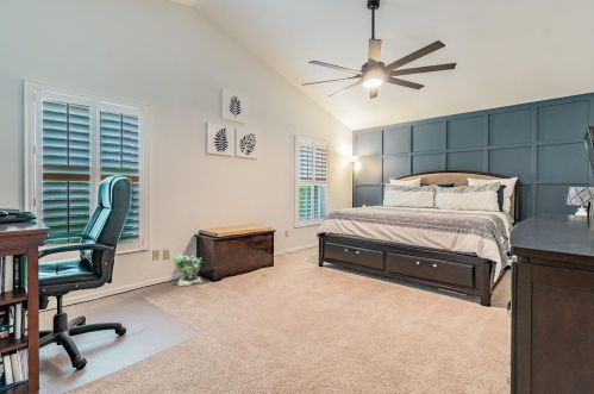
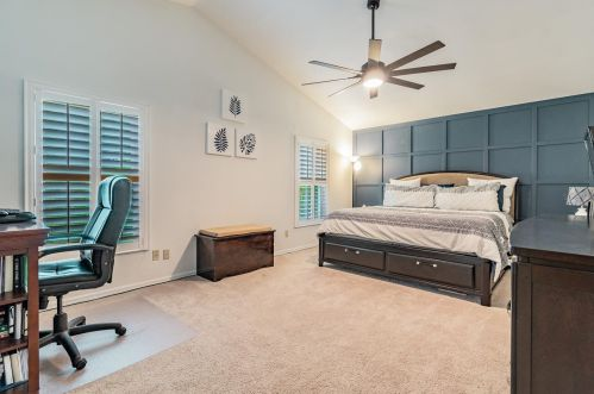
- potted plant [171,254,205,287]
